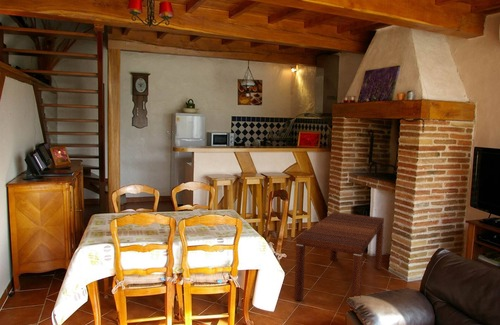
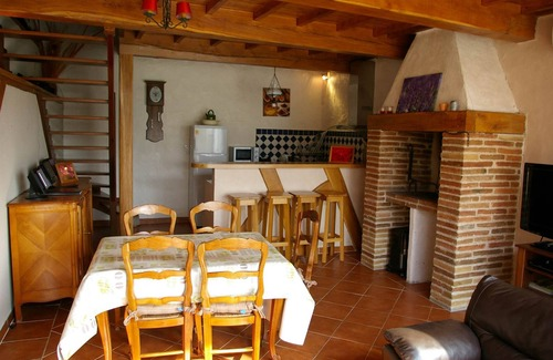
- coffee table [293,211,385,302]
